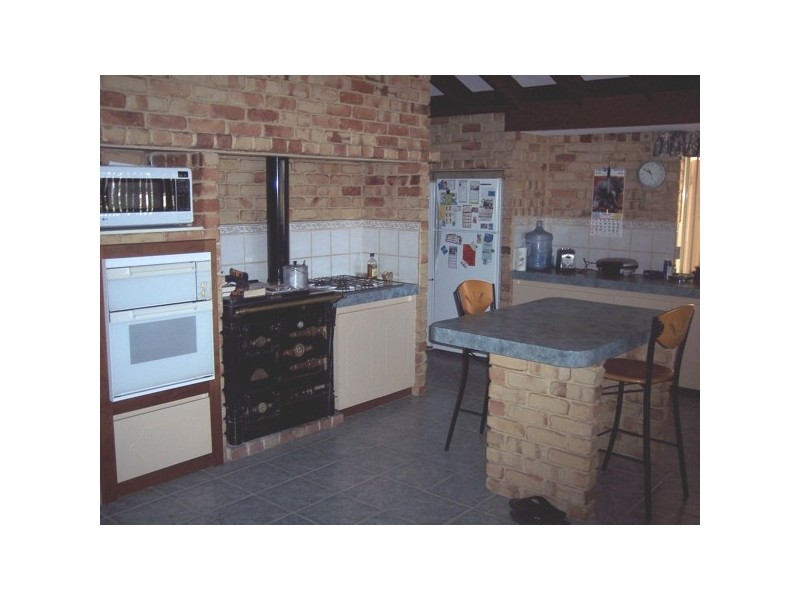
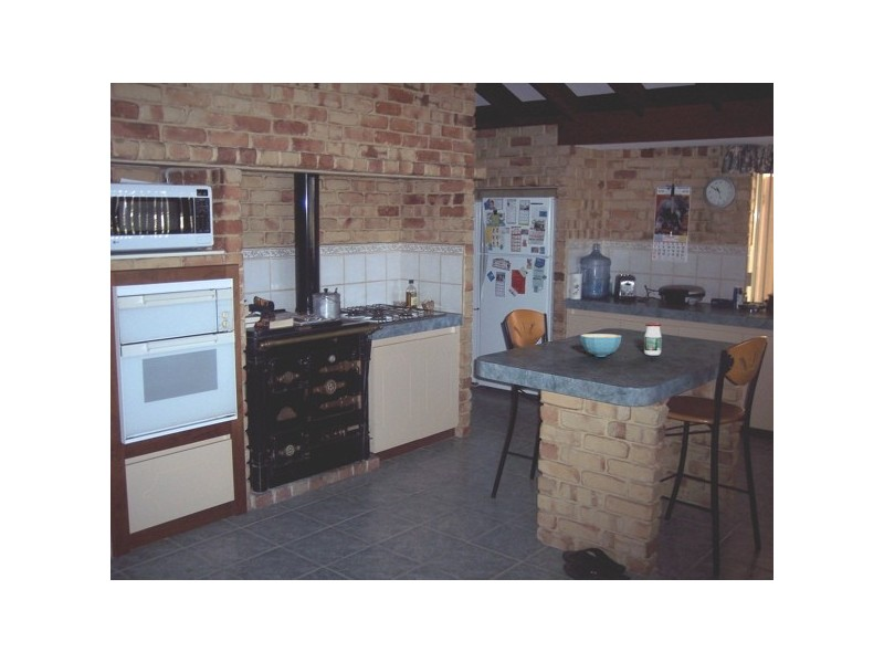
+ cereal bowl [579,333,622,358]
+ jar [643,323,663,357]
